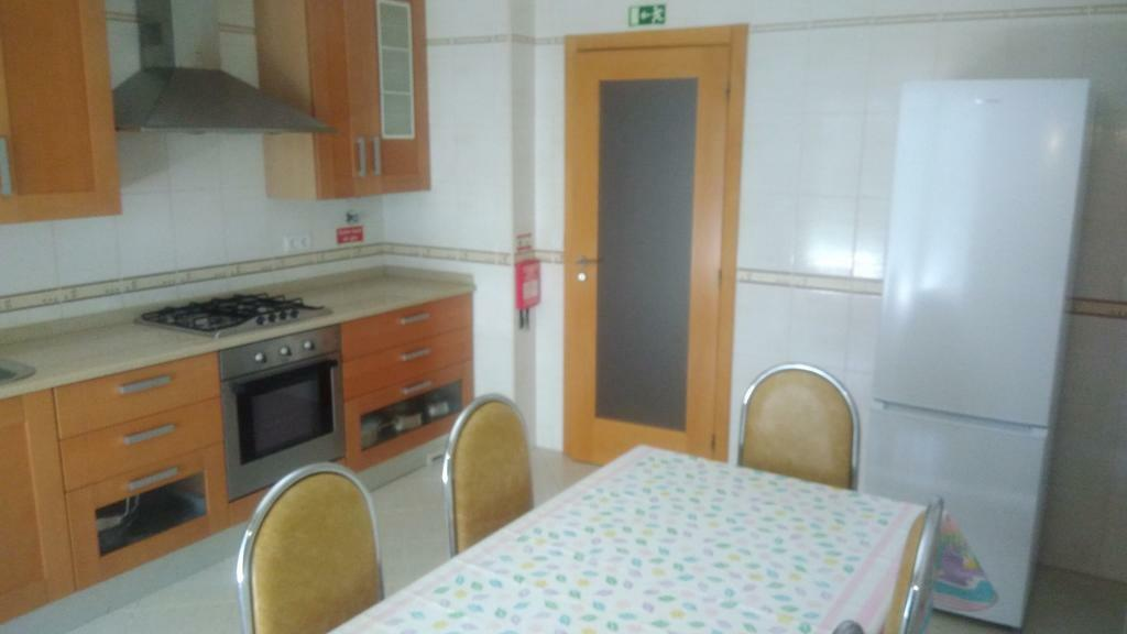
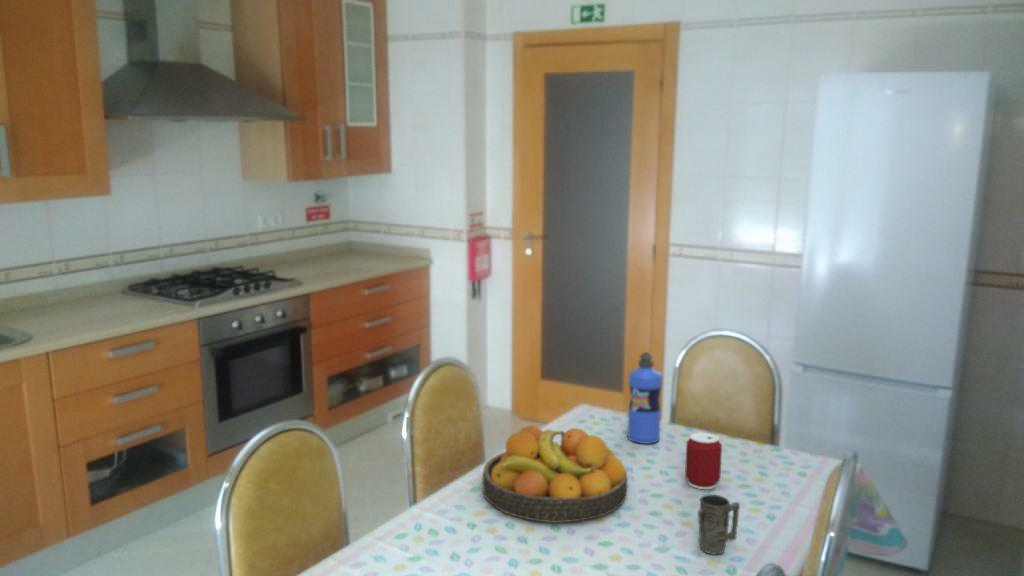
+ fruit bowl [481,424,629,524]
+ water bottle [627,351,663,445]
+ mug [697,494,741,555]
+ can [684,432,723,490]
